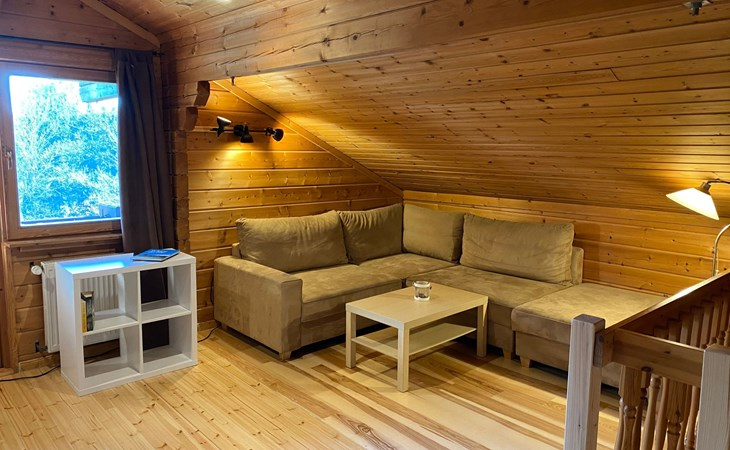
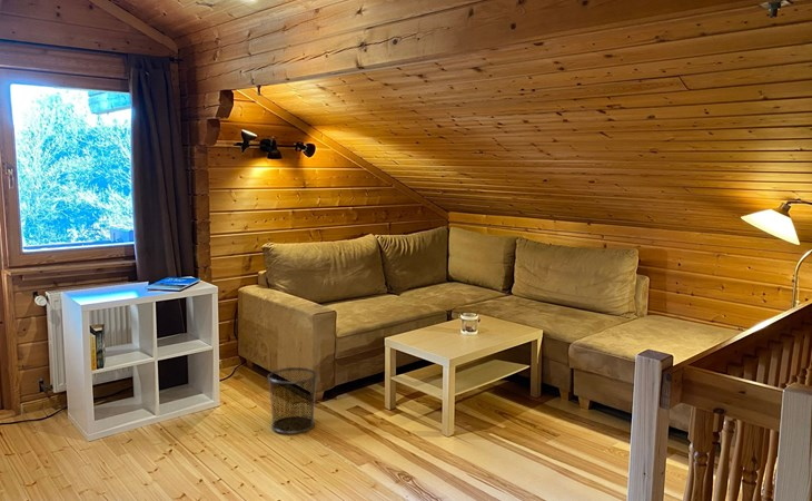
+ waste bin [266,366,319,435]
